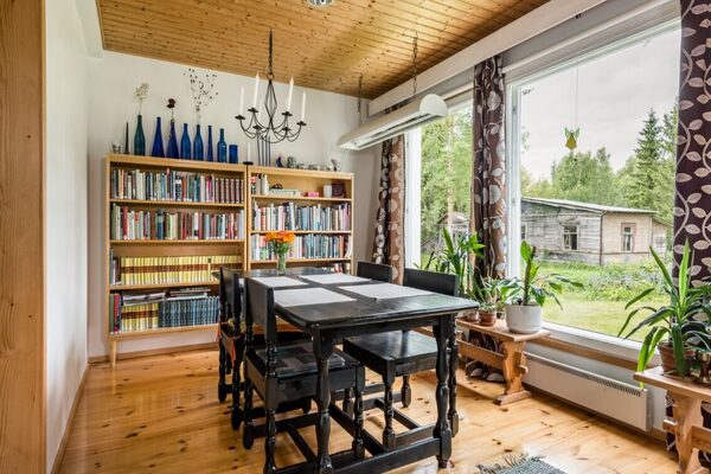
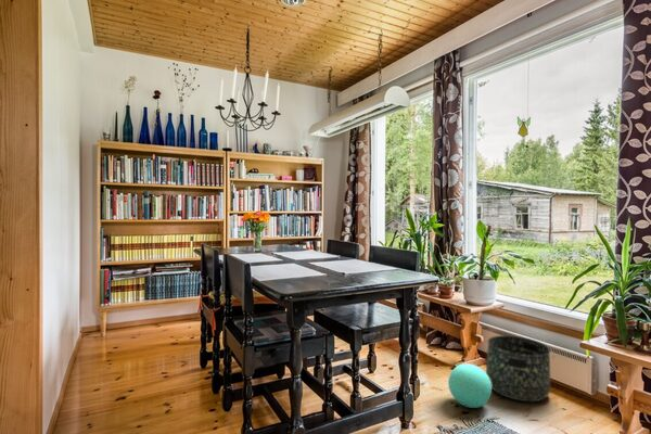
+ basket [485,334,551,403]
+ ball [447,362,493,409]
